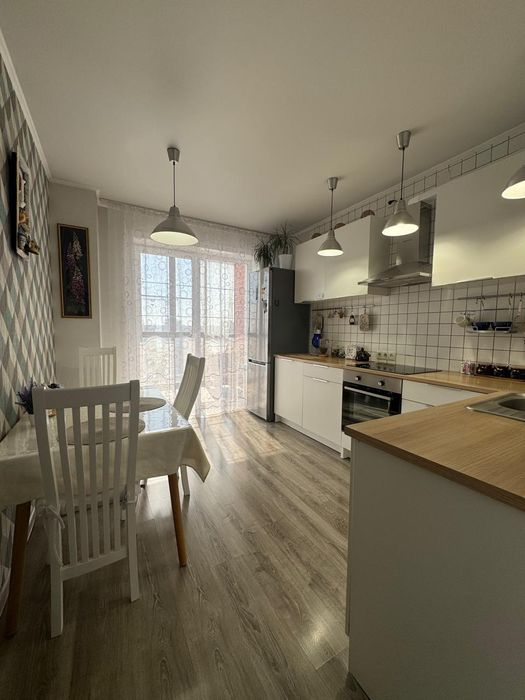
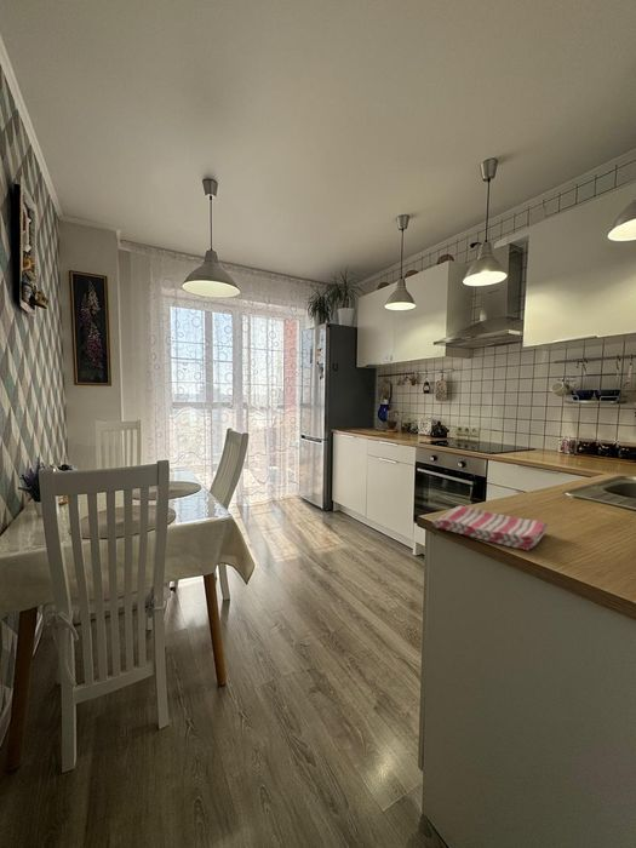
+ dish towel [431,505,549,551]
